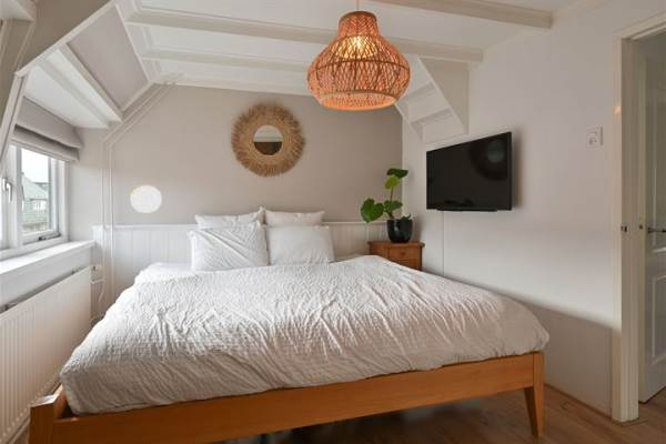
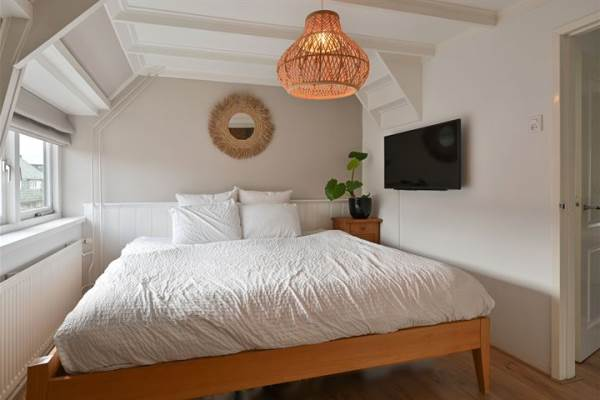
- decorative plate [129,183,163,214]
